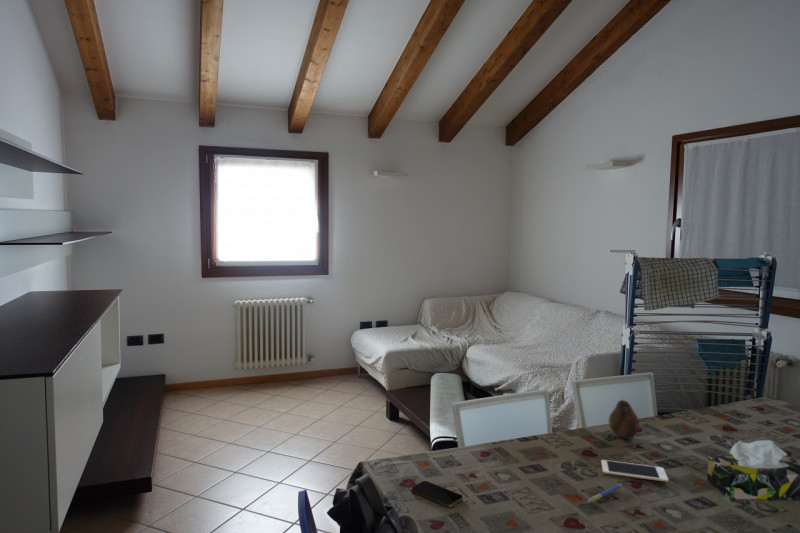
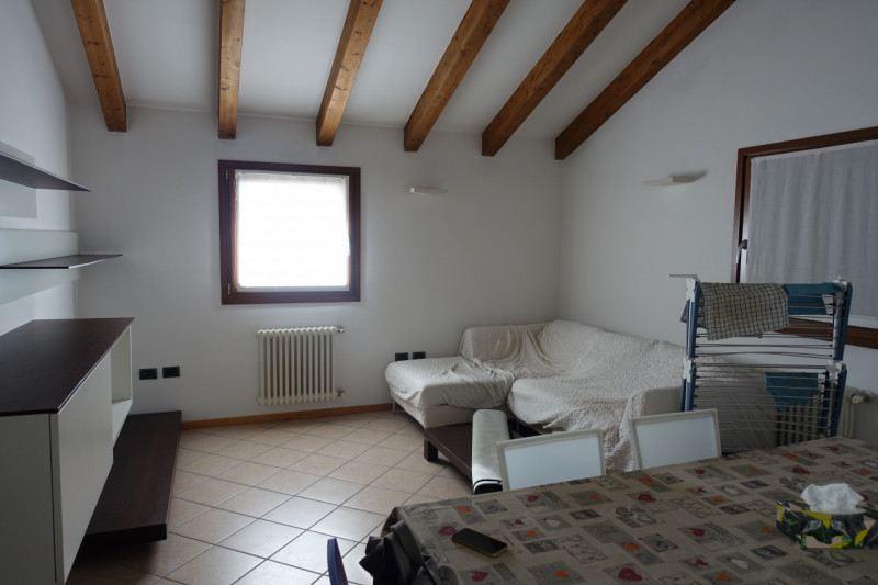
- pen [586,483,623,504]
- cell phone [600,459,669,483]
- fruit [608,399,640,440]
